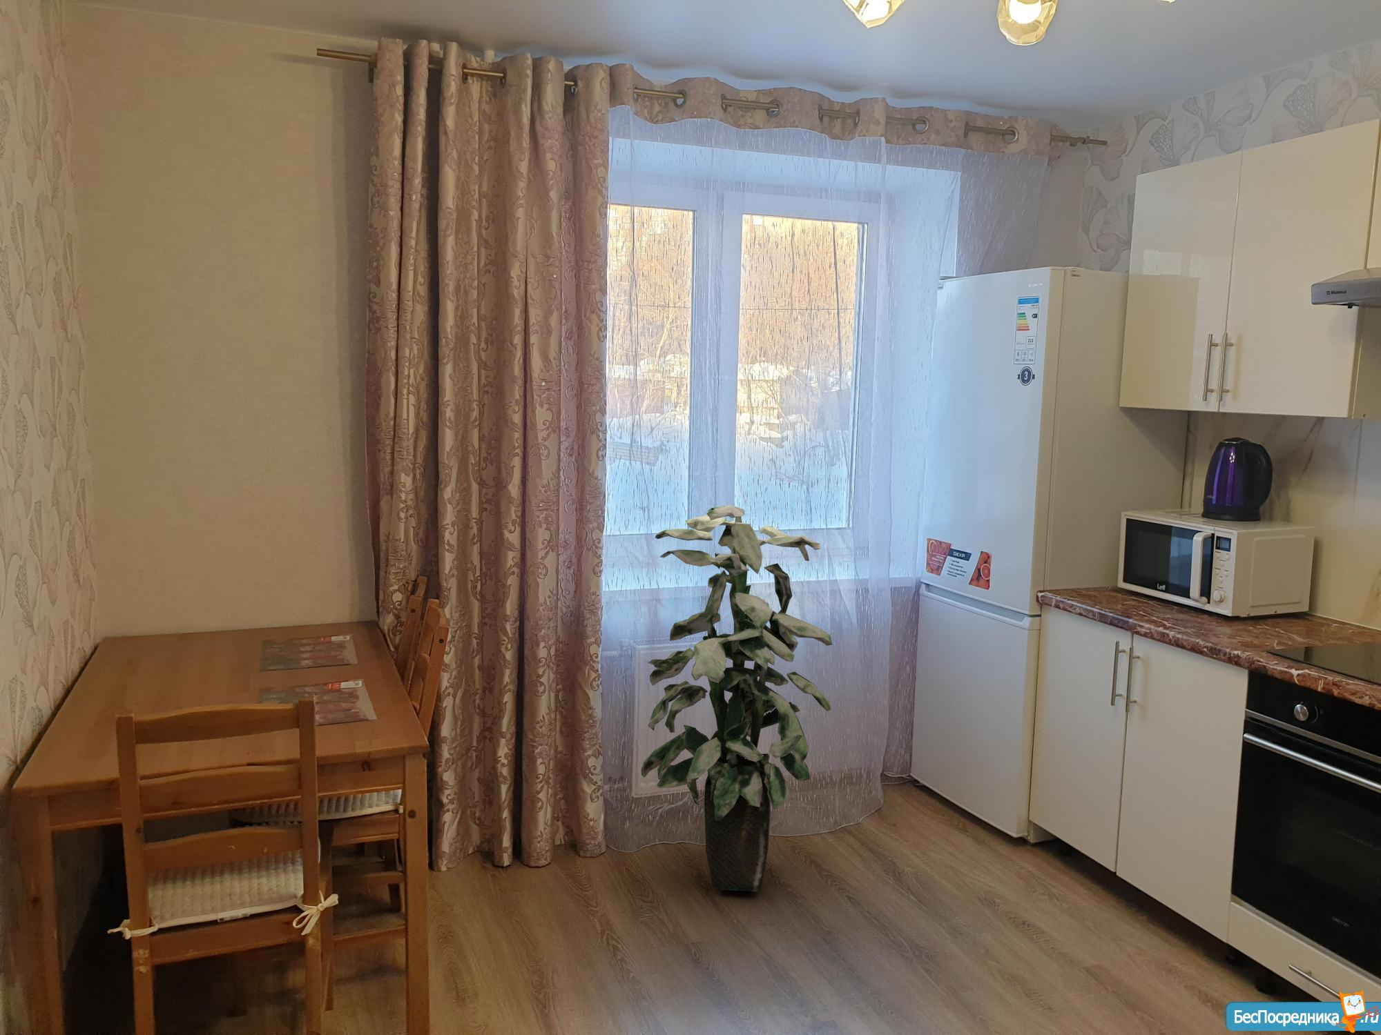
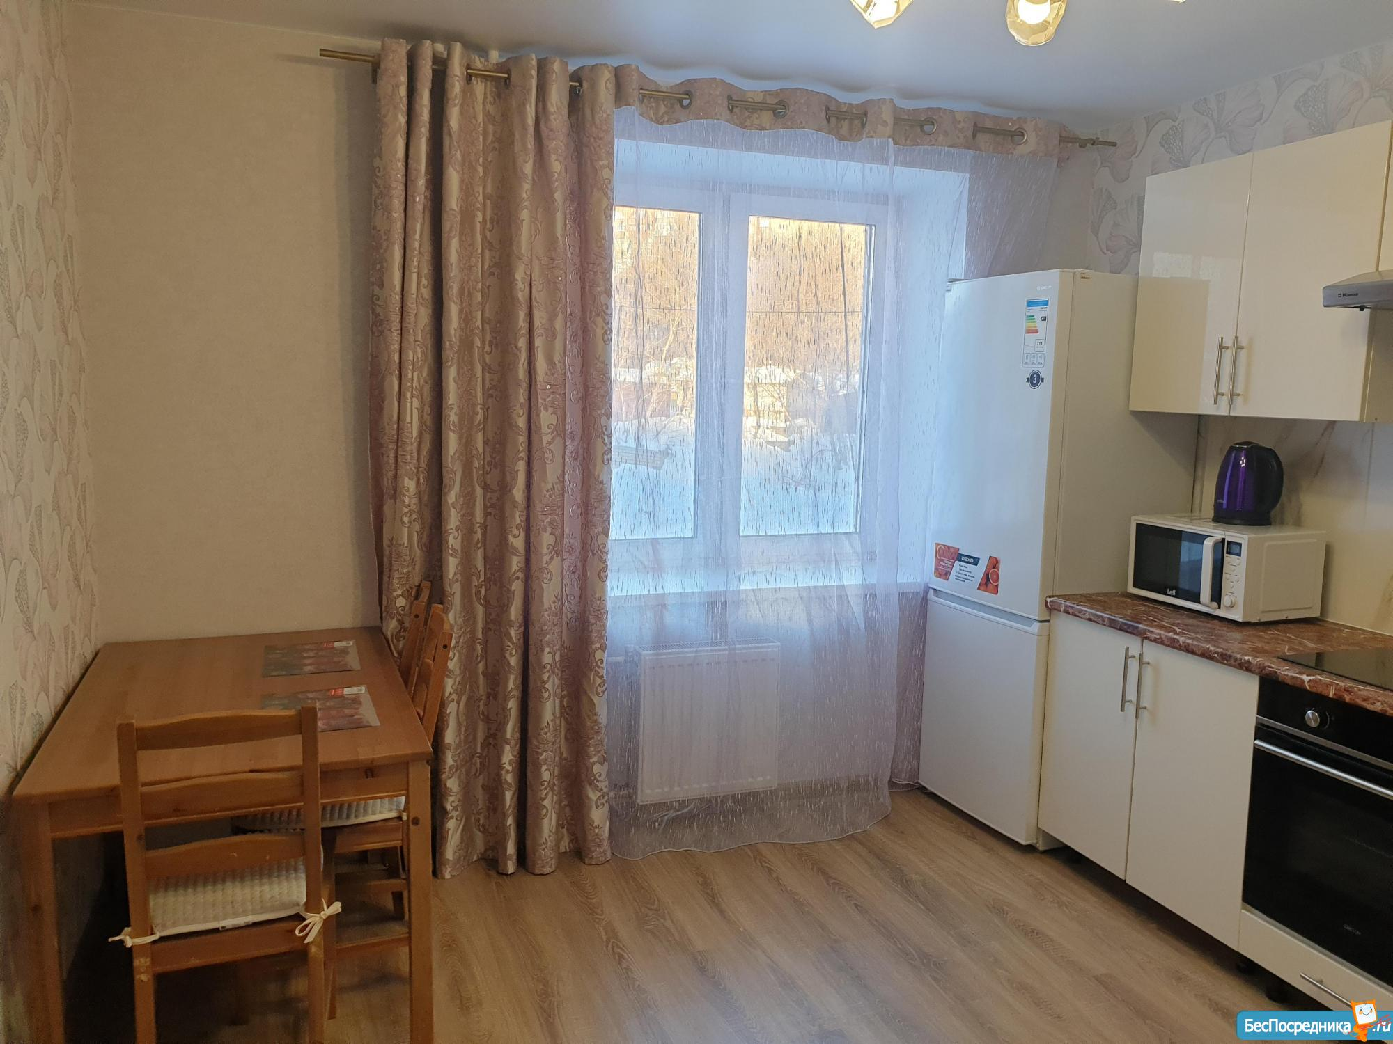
- indoor plant [640,506,833,893]
